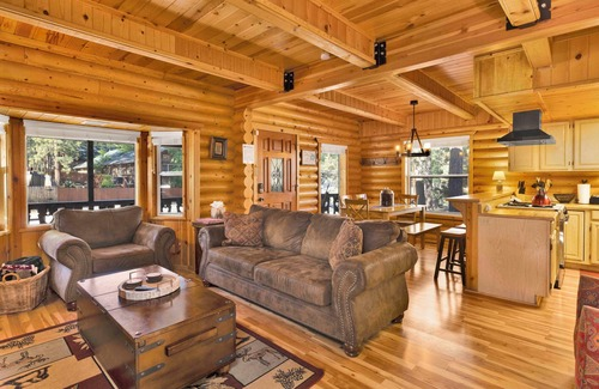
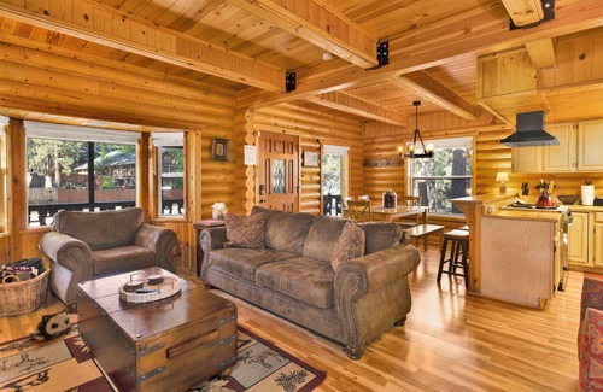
+ plush toy [29,308,72,341]
